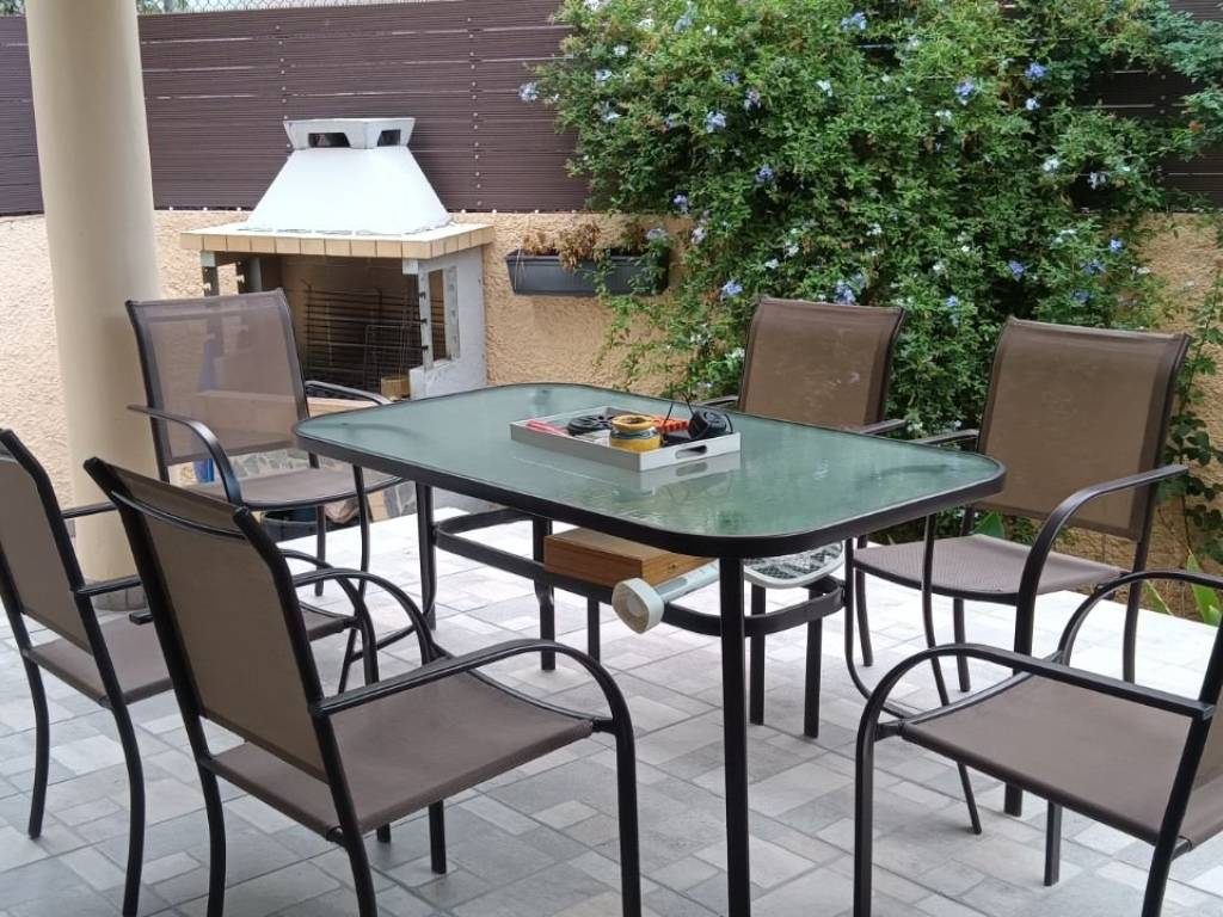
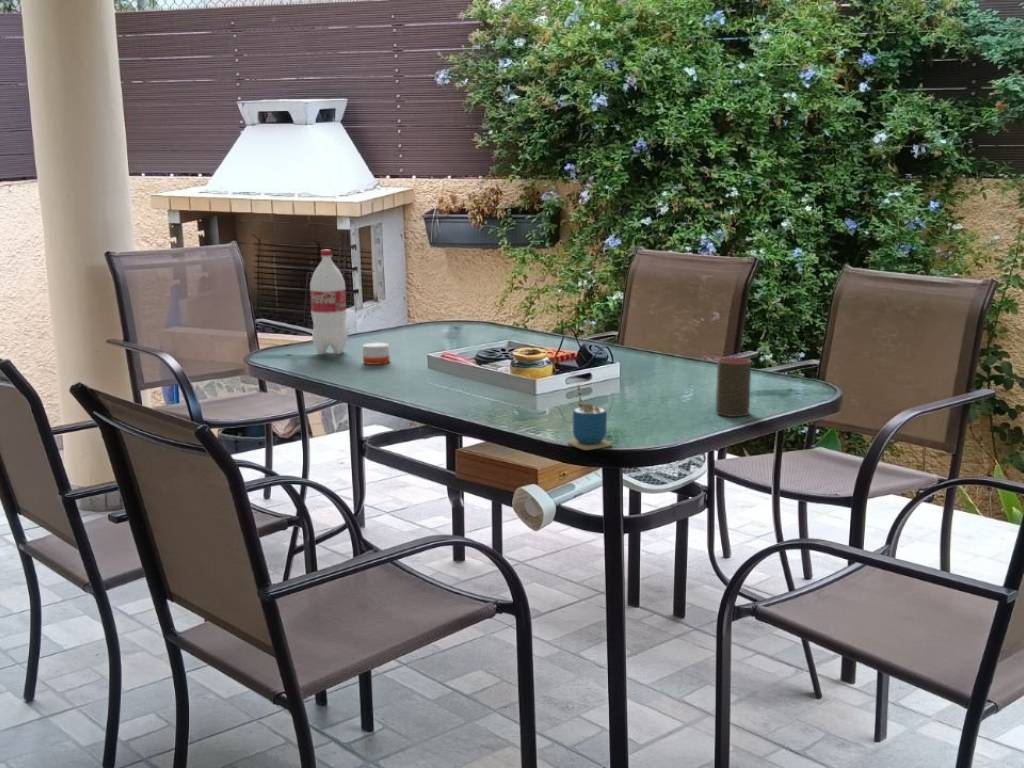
+ candle [362,337,391,366]
+ cup [715,356,752,418]
+ bottle [309,249,349,356]
+ cup [567,384,613,451]
